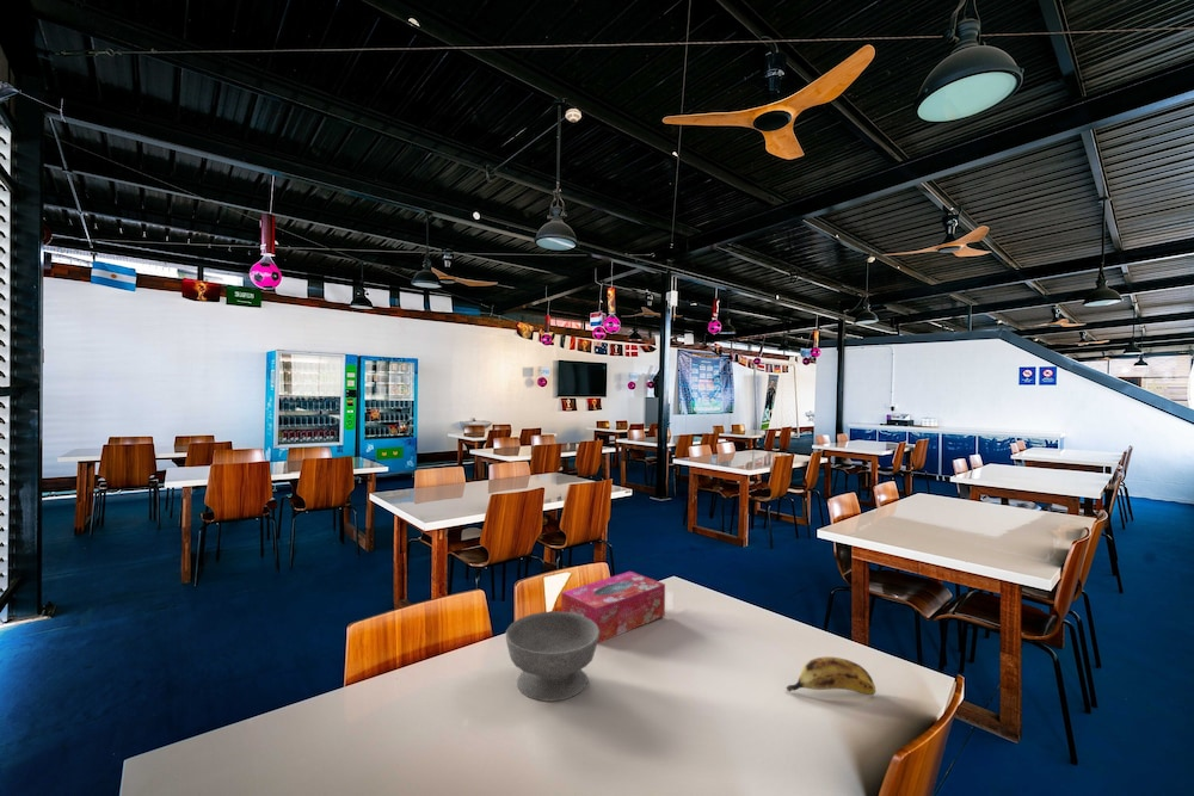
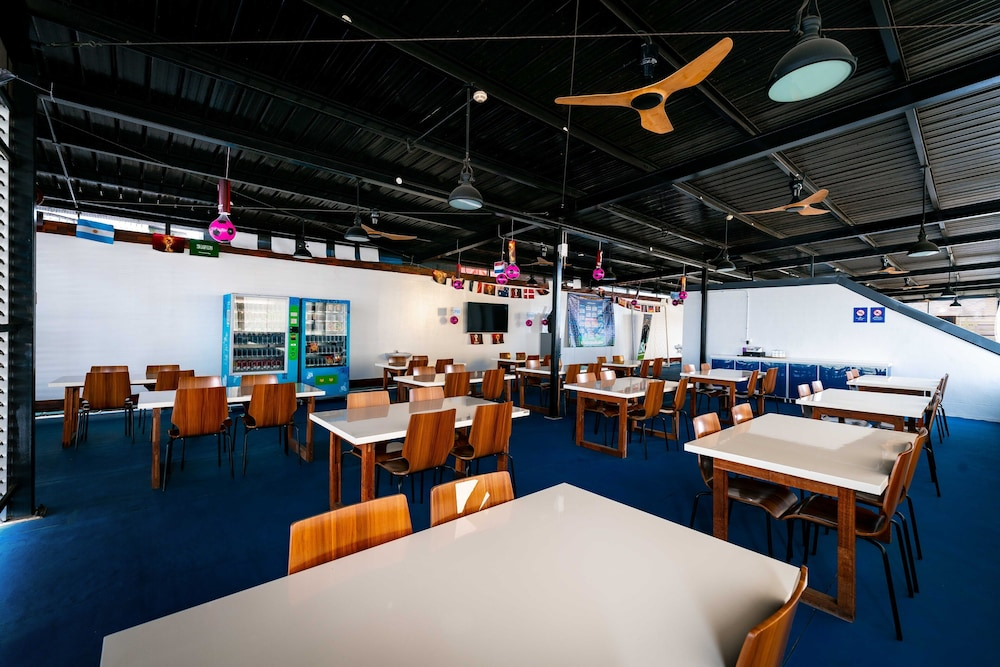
- bowl [505,610,599,703]
- banana [786,655,876,696]
- tissue box [560,570,666,644]
